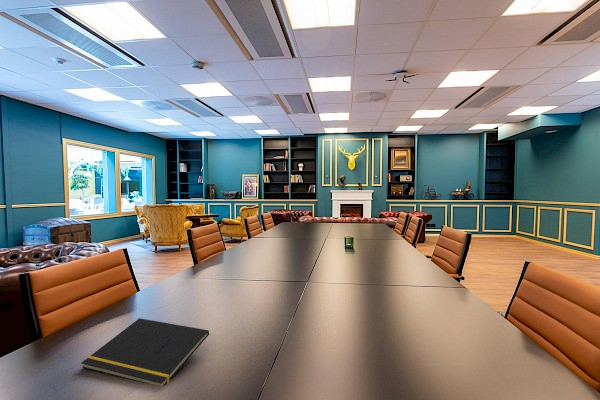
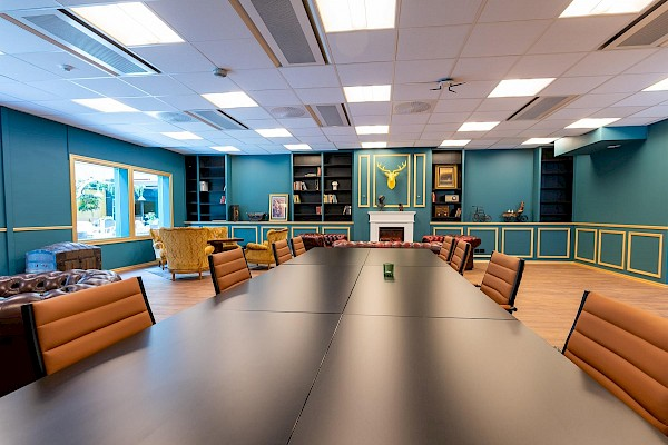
- notepad [80,317,210,387]
